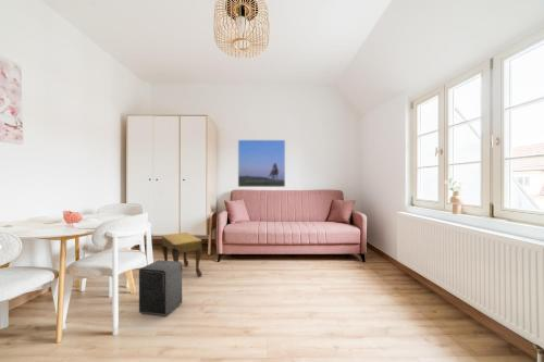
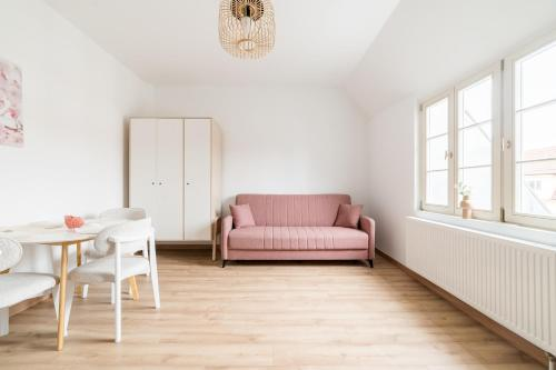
- footstool [161,232,203,278]
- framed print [237,139,286,188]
- speaker [138,259,183,317]
